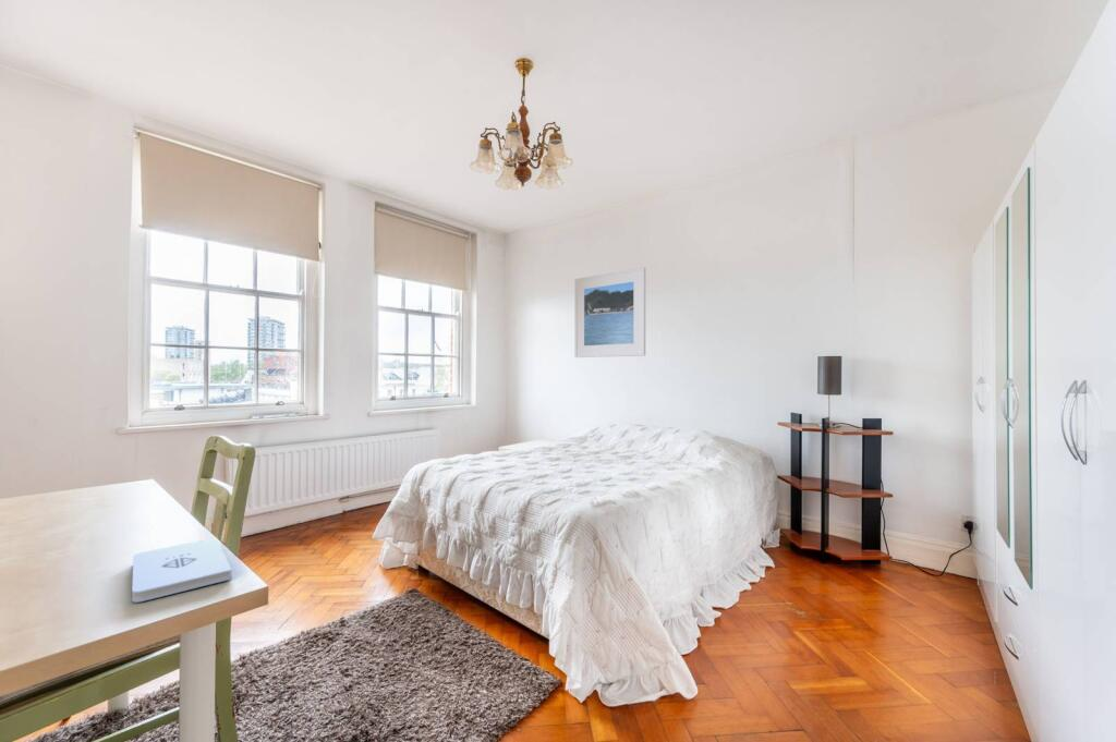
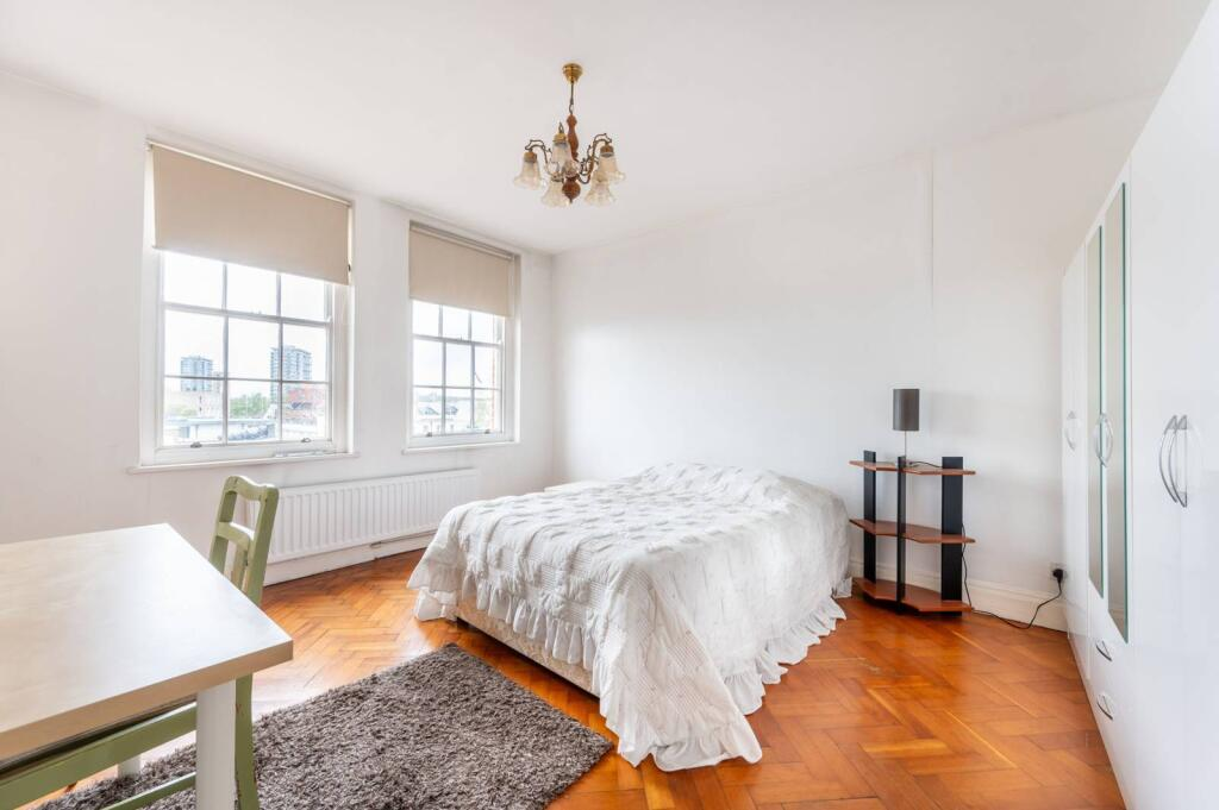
- notepad [131,536,233,604]
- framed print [573,266,646,358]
